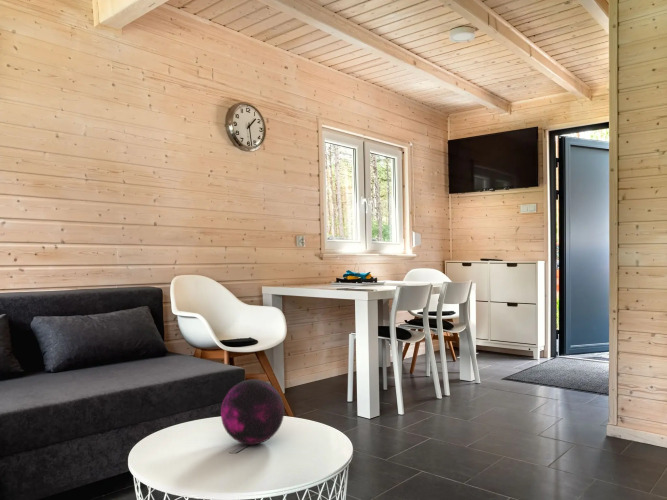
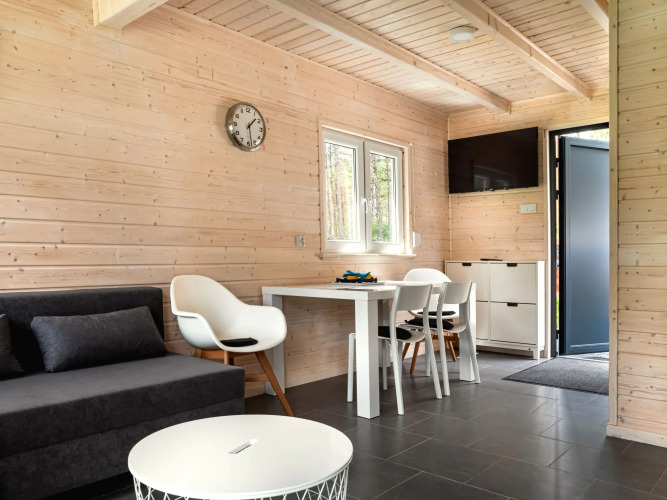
- decorative orb [220,378,285,446]
